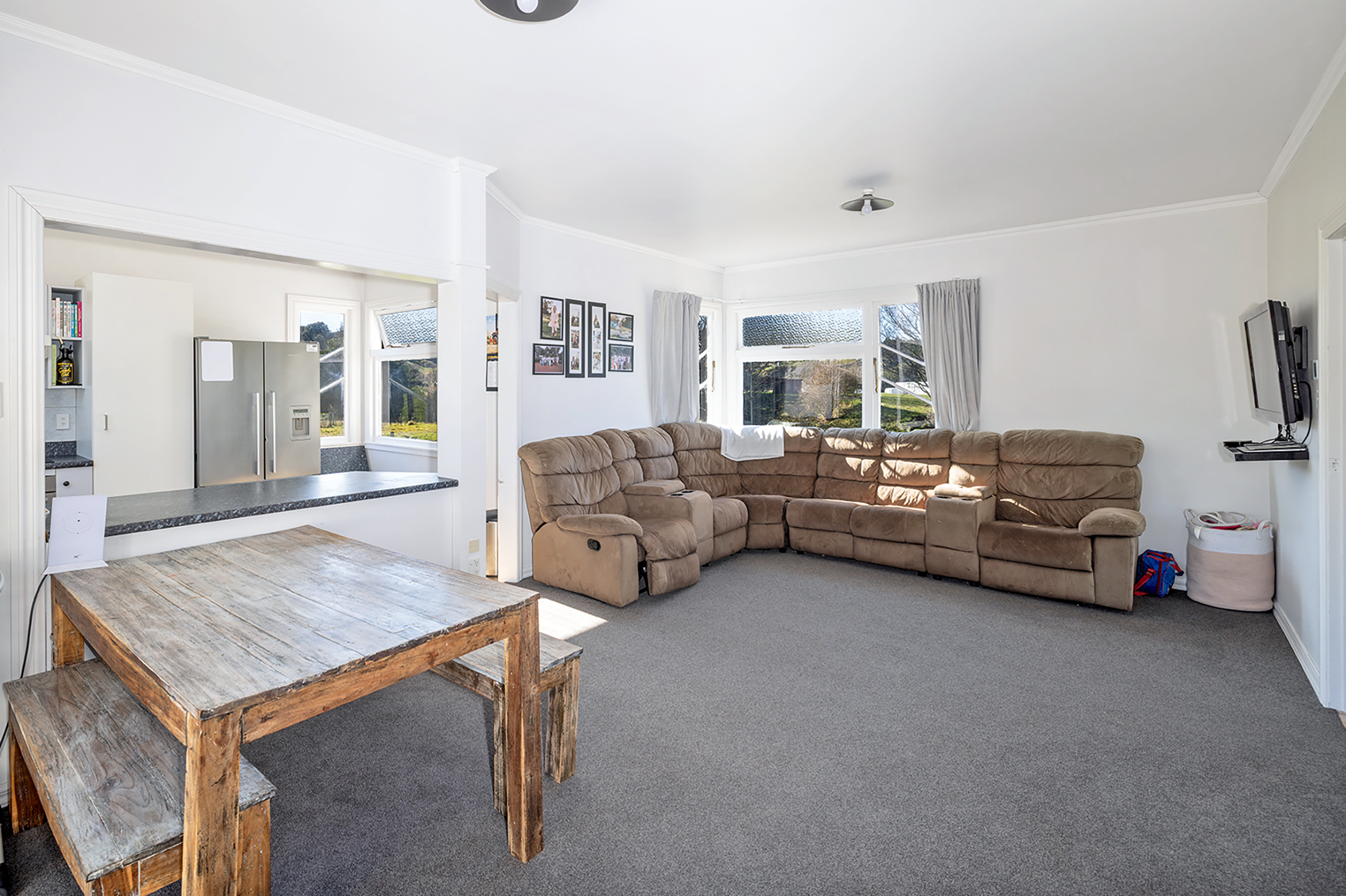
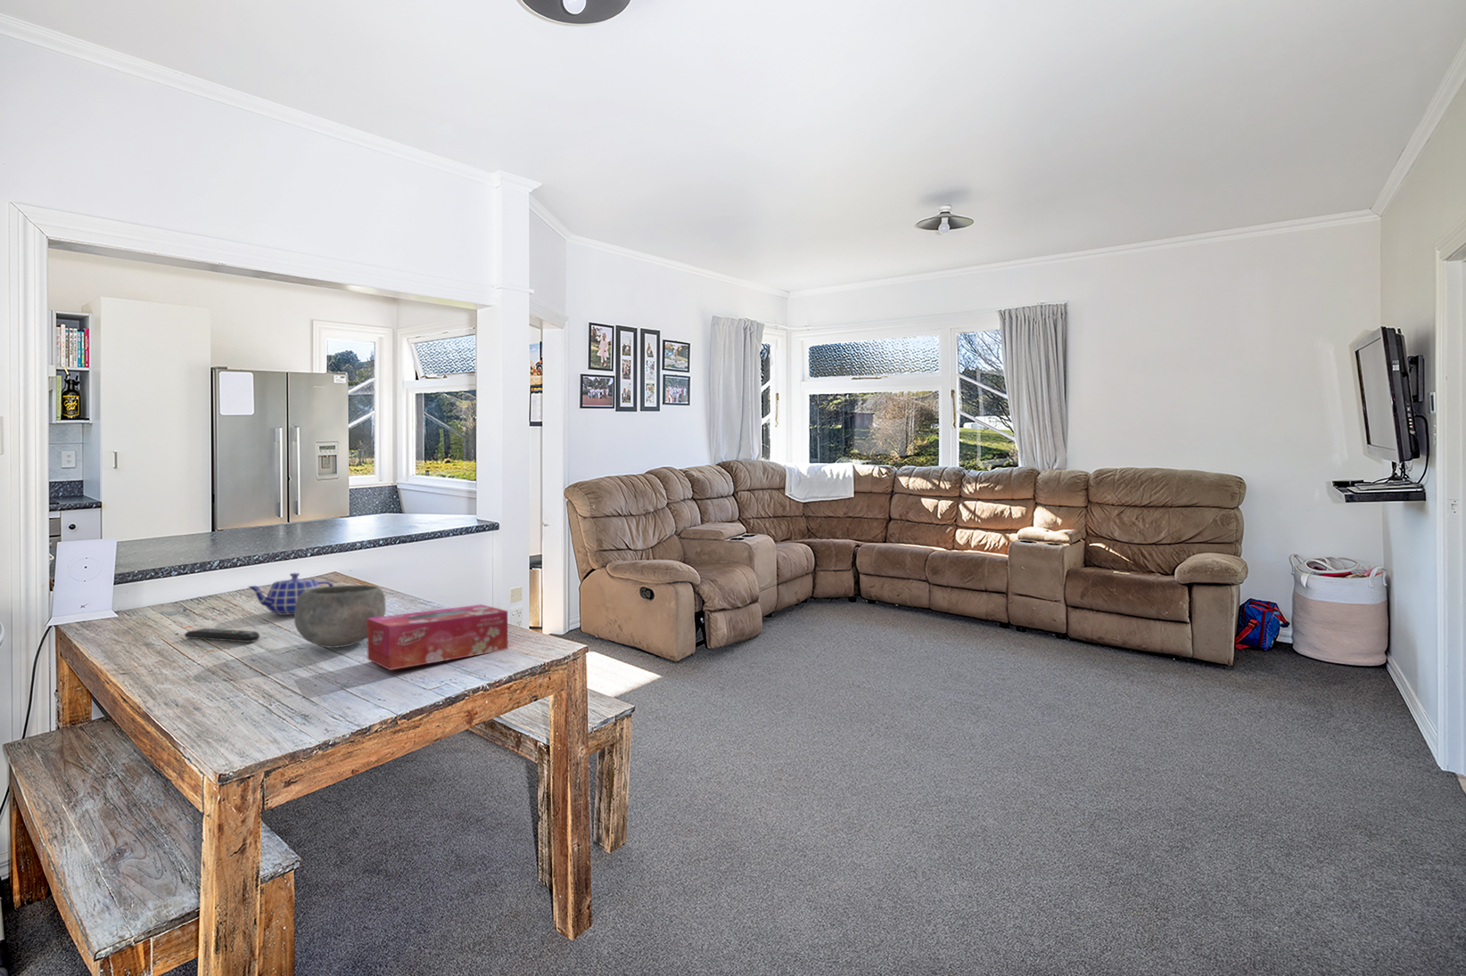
+ bowl [294,585,387,648]
+ remote control [184,627,260,643]
+ tissue box [366,603,509,671]
+ teapot [246,573,334,615]
